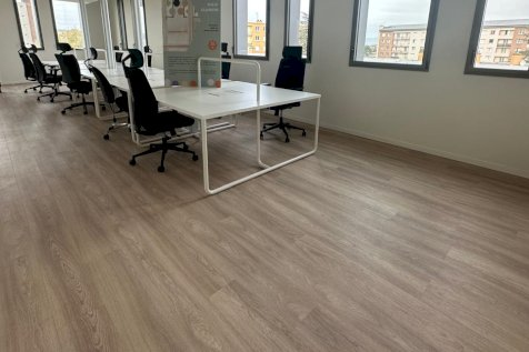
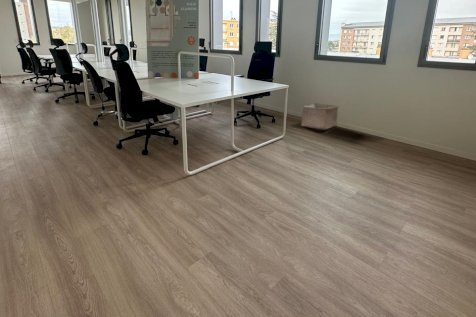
+ storage bin [301,103,340,131]
